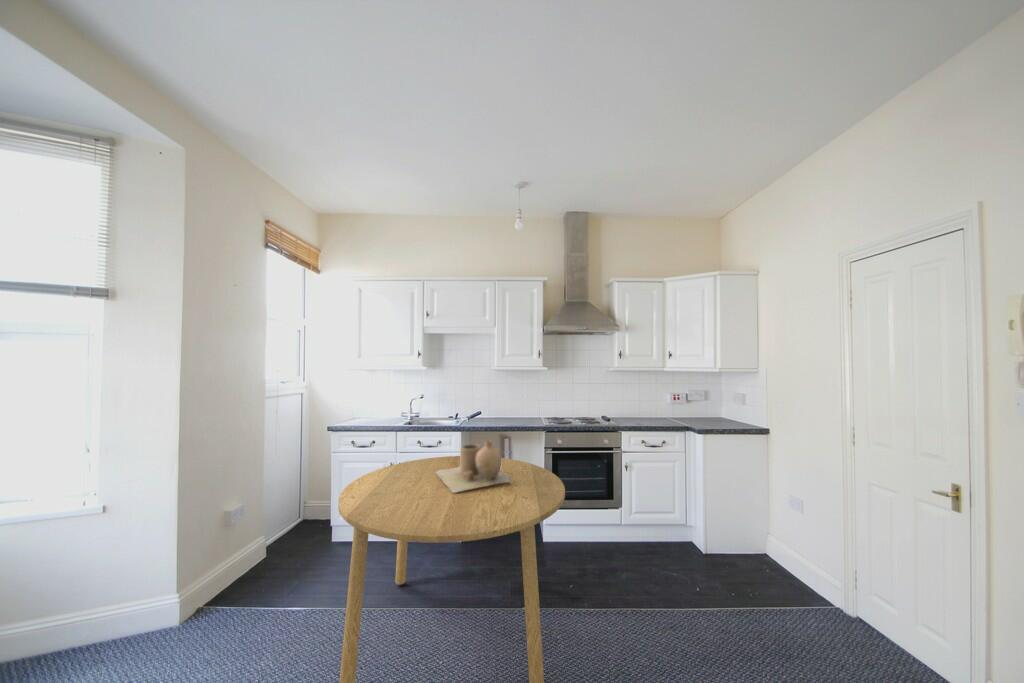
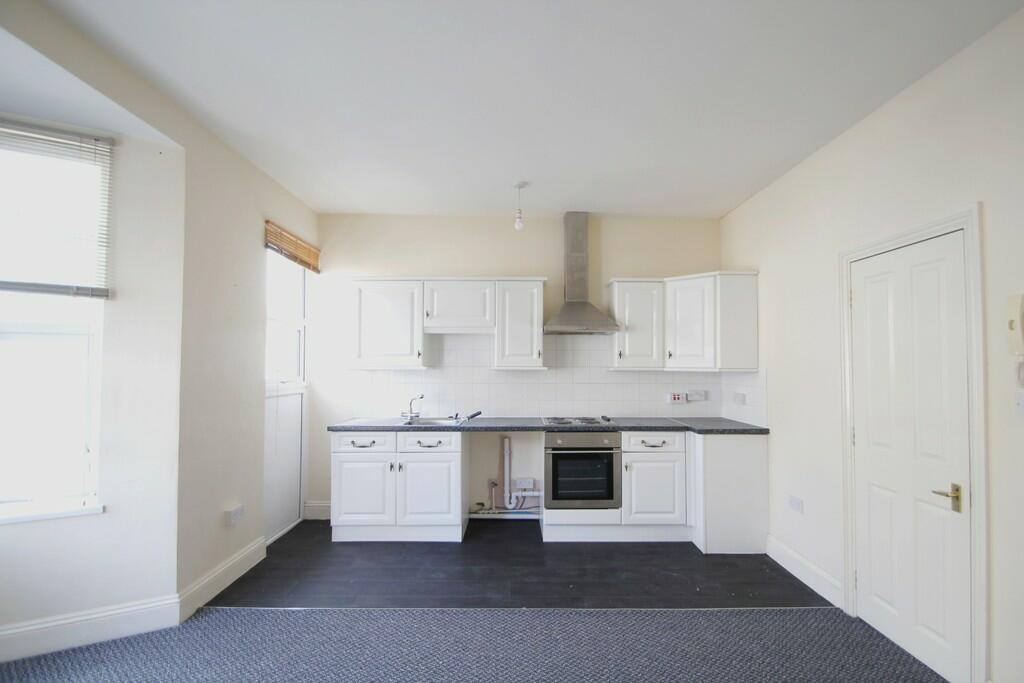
- vase [436,440,513,492]
- dining table [337,455,566,683]
